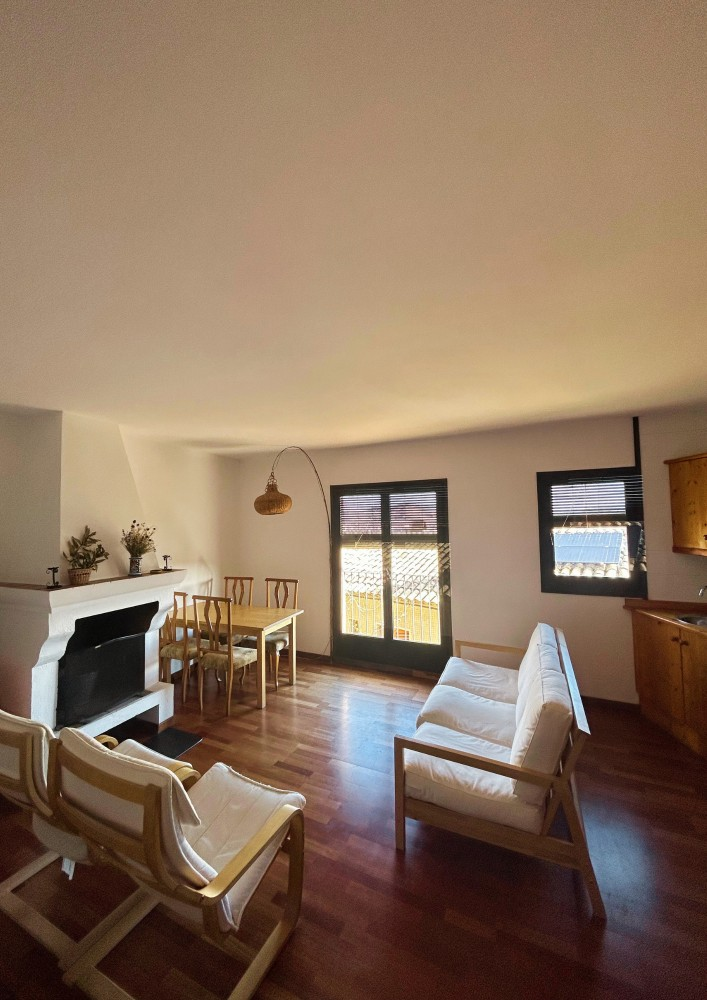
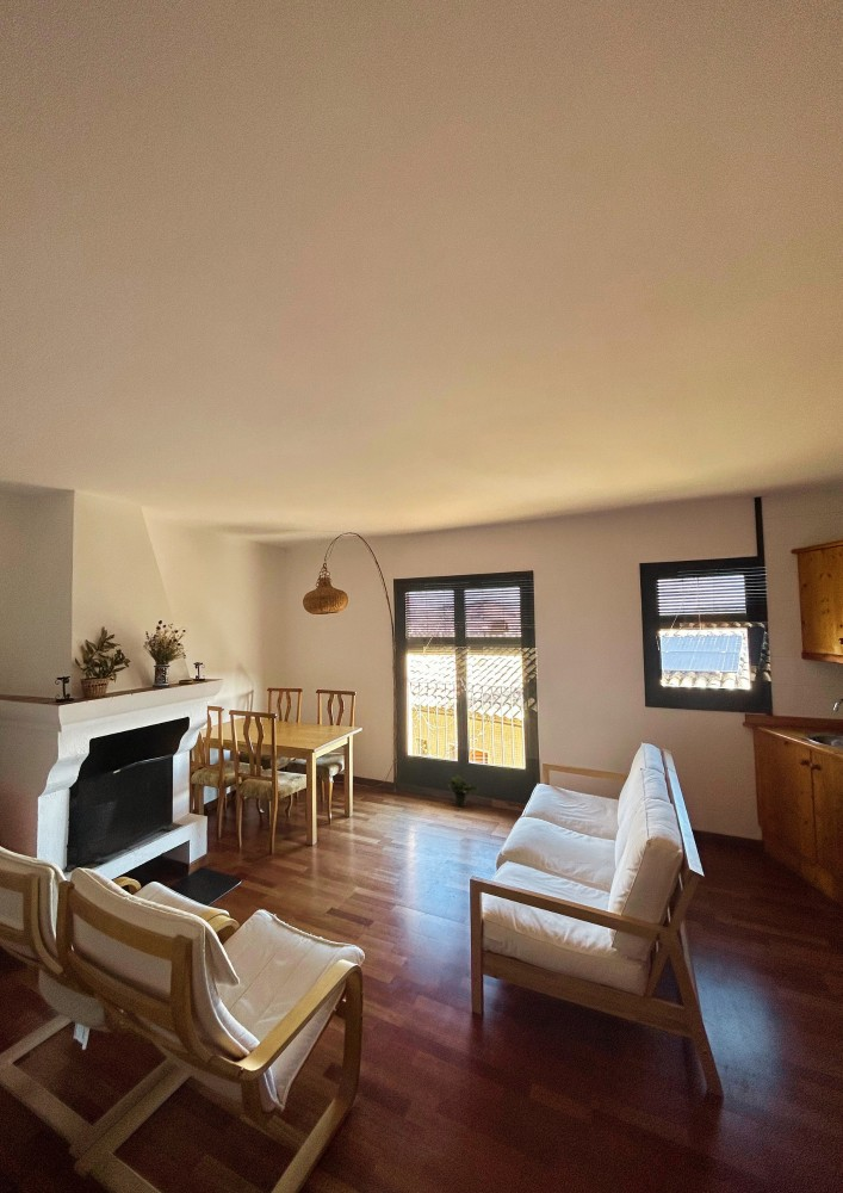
+ potted plant [447,773,481,808]
